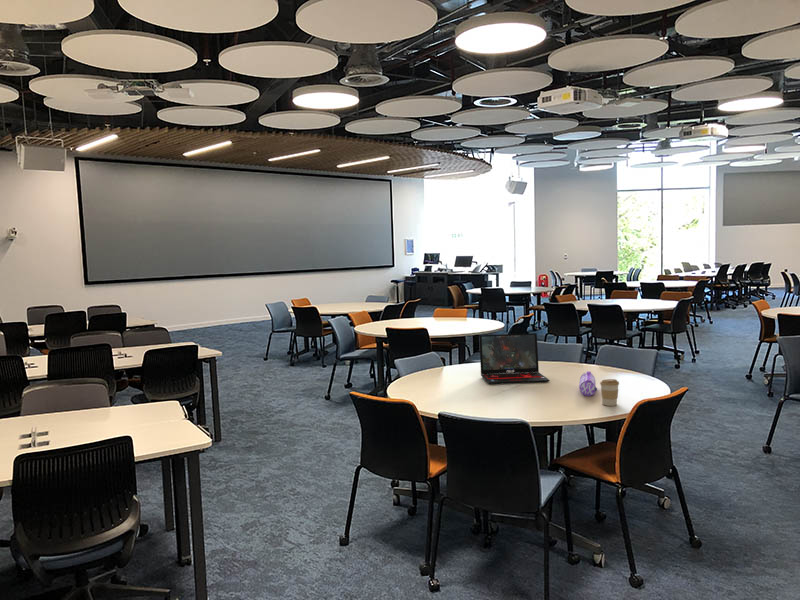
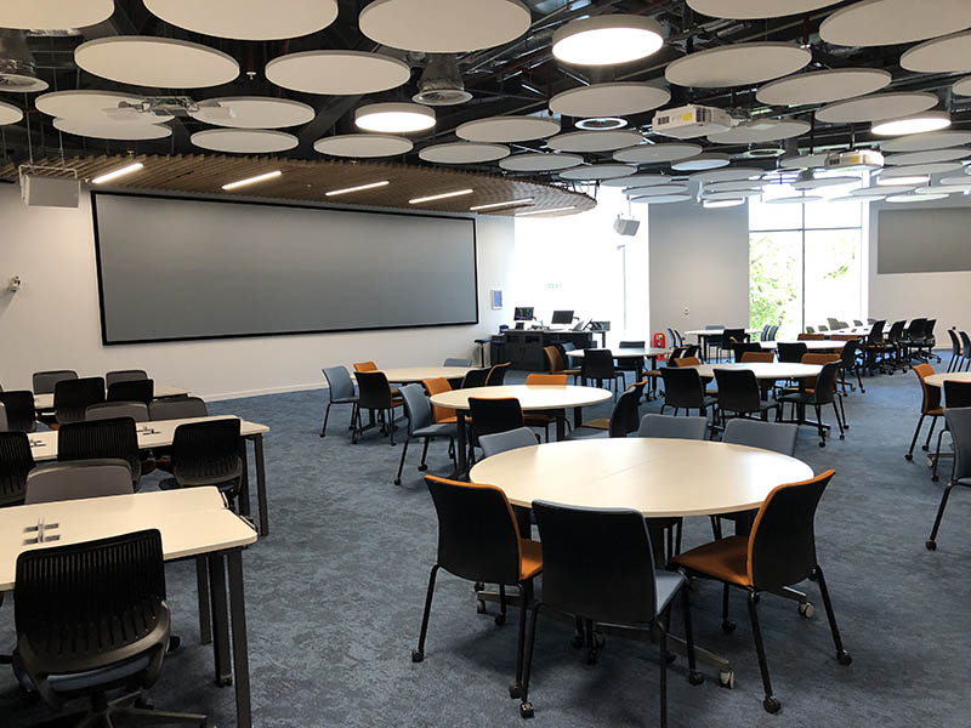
- coffee cup [599,378,620,407]
- laptop [478,332,550,385]
- pencil case [578,370,598,397]
